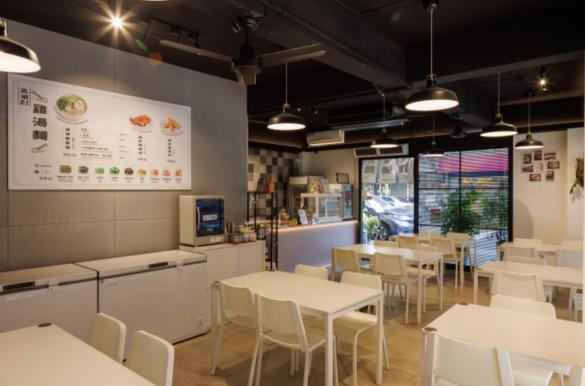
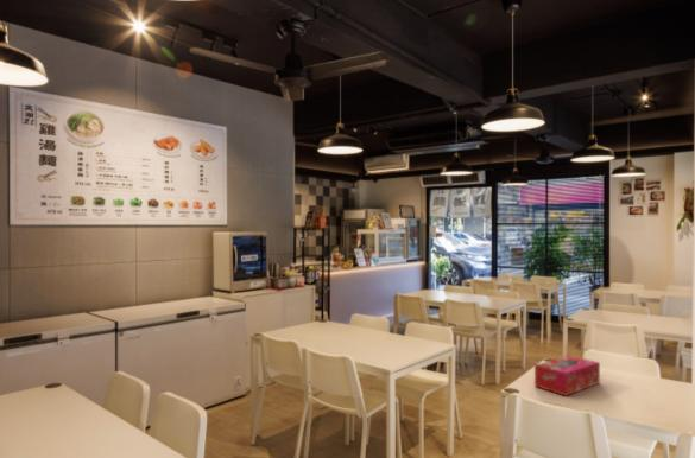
+ tissue box [533,354,601,397]
